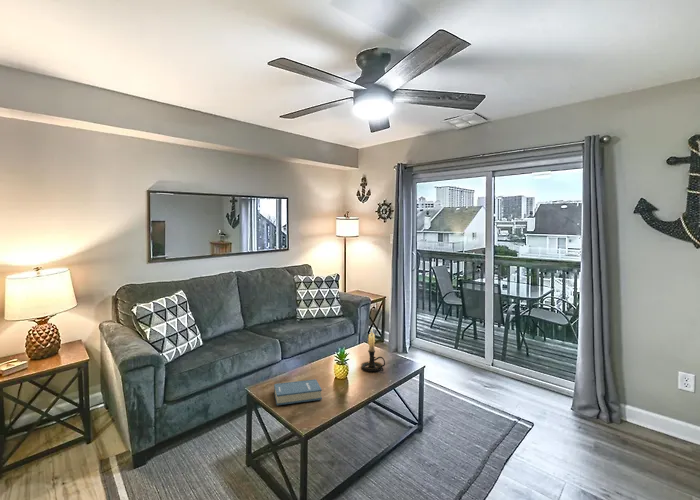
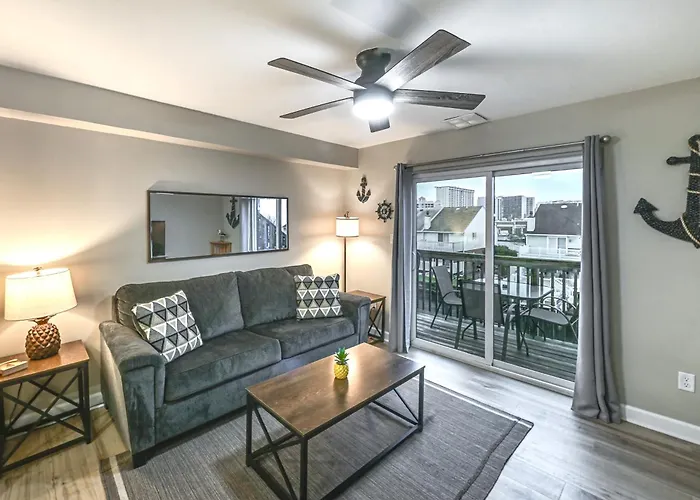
- candle holder [360,327,386,372]
- hardback book [273,378,323,406]
